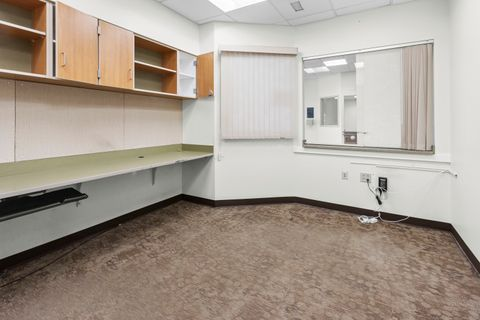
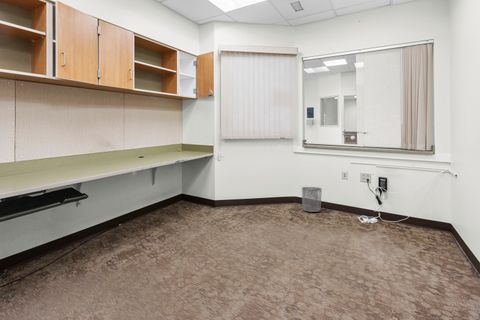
+ waste bin [301,186,323,213]
